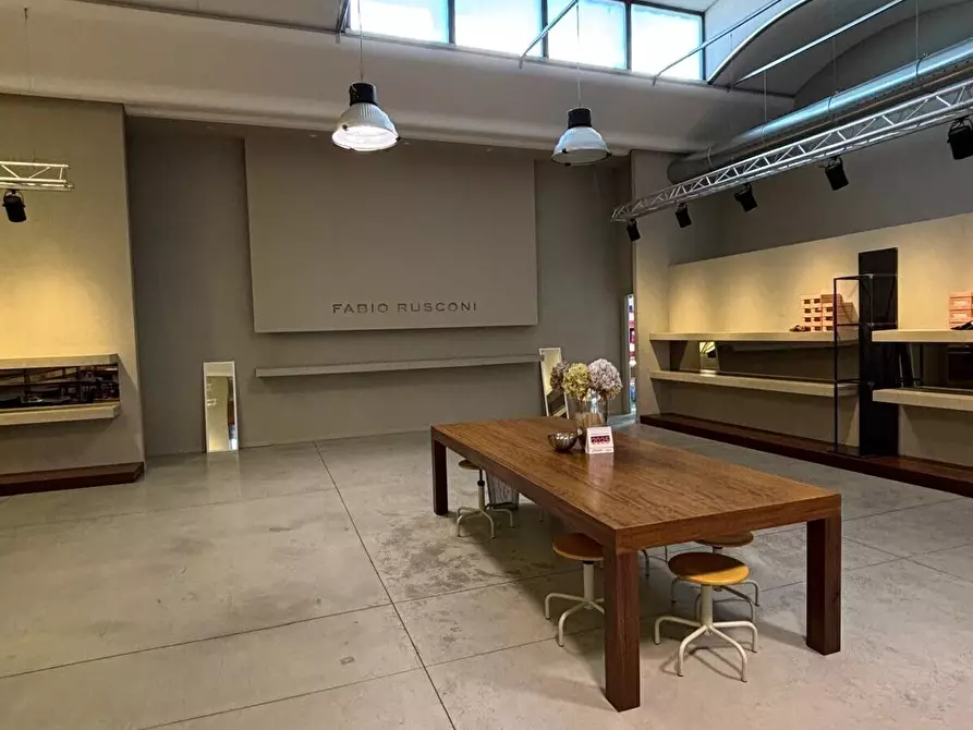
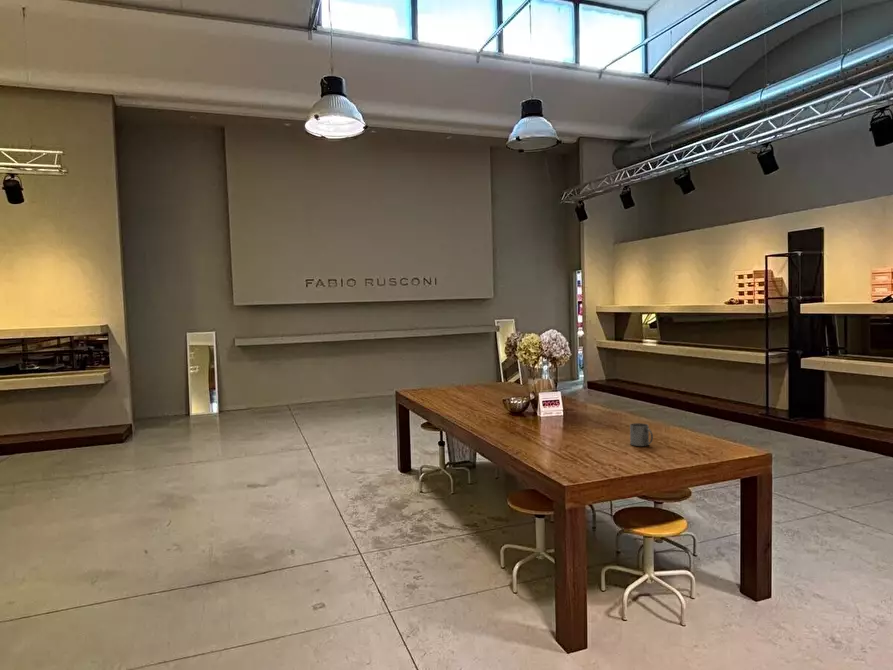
+ mug [629,422,654,447]
